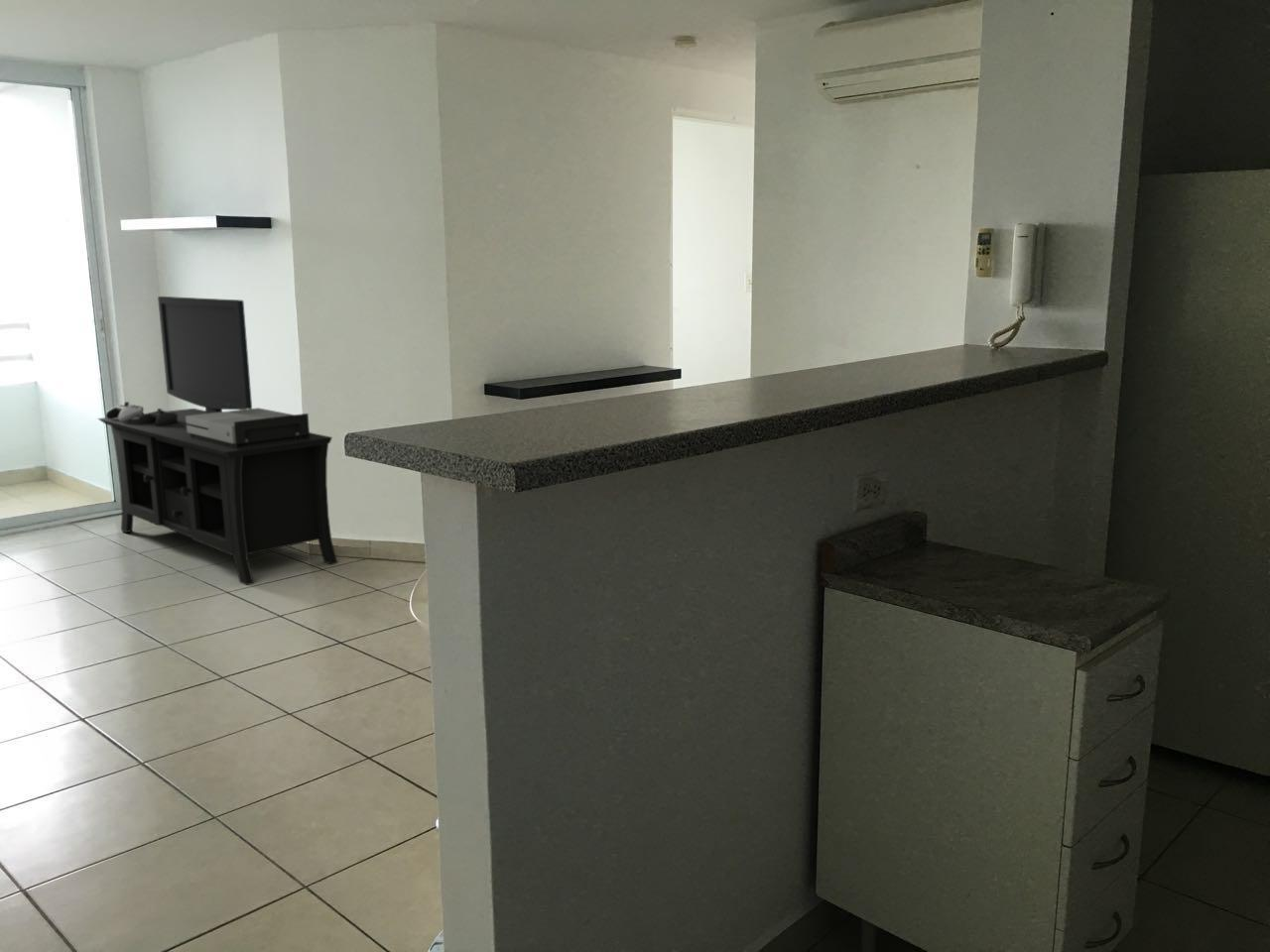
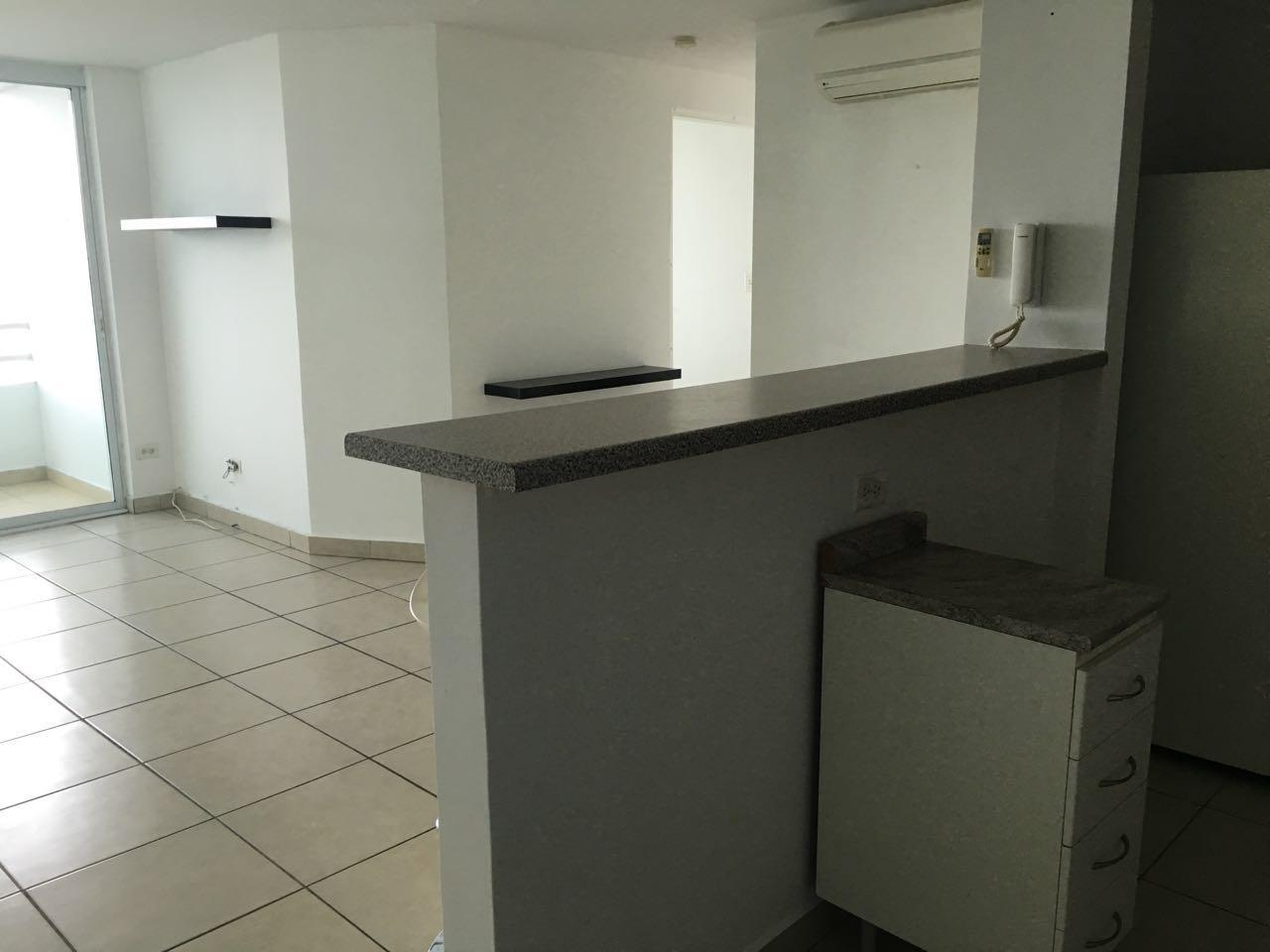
- media console [96,296,338,586]
